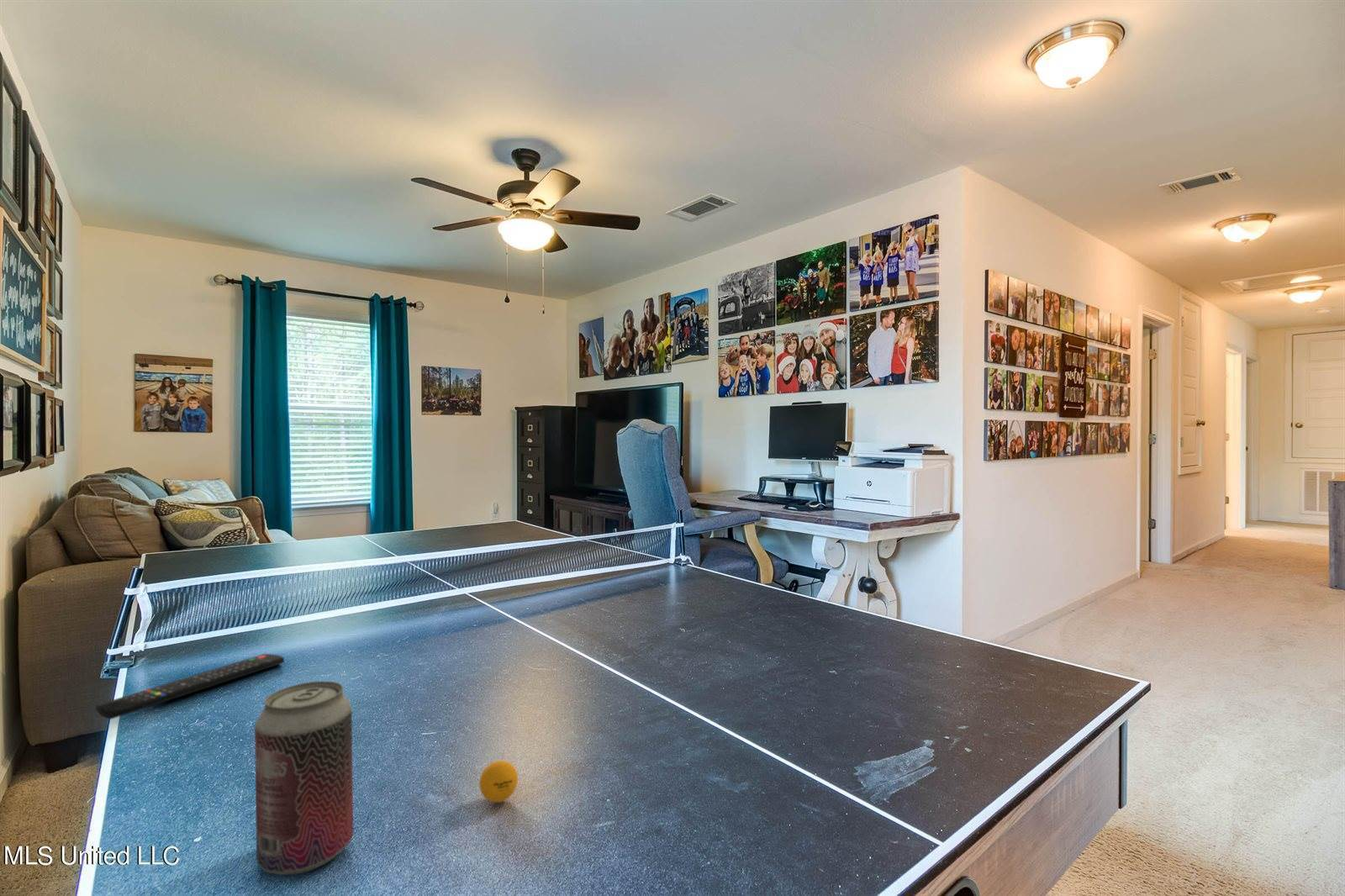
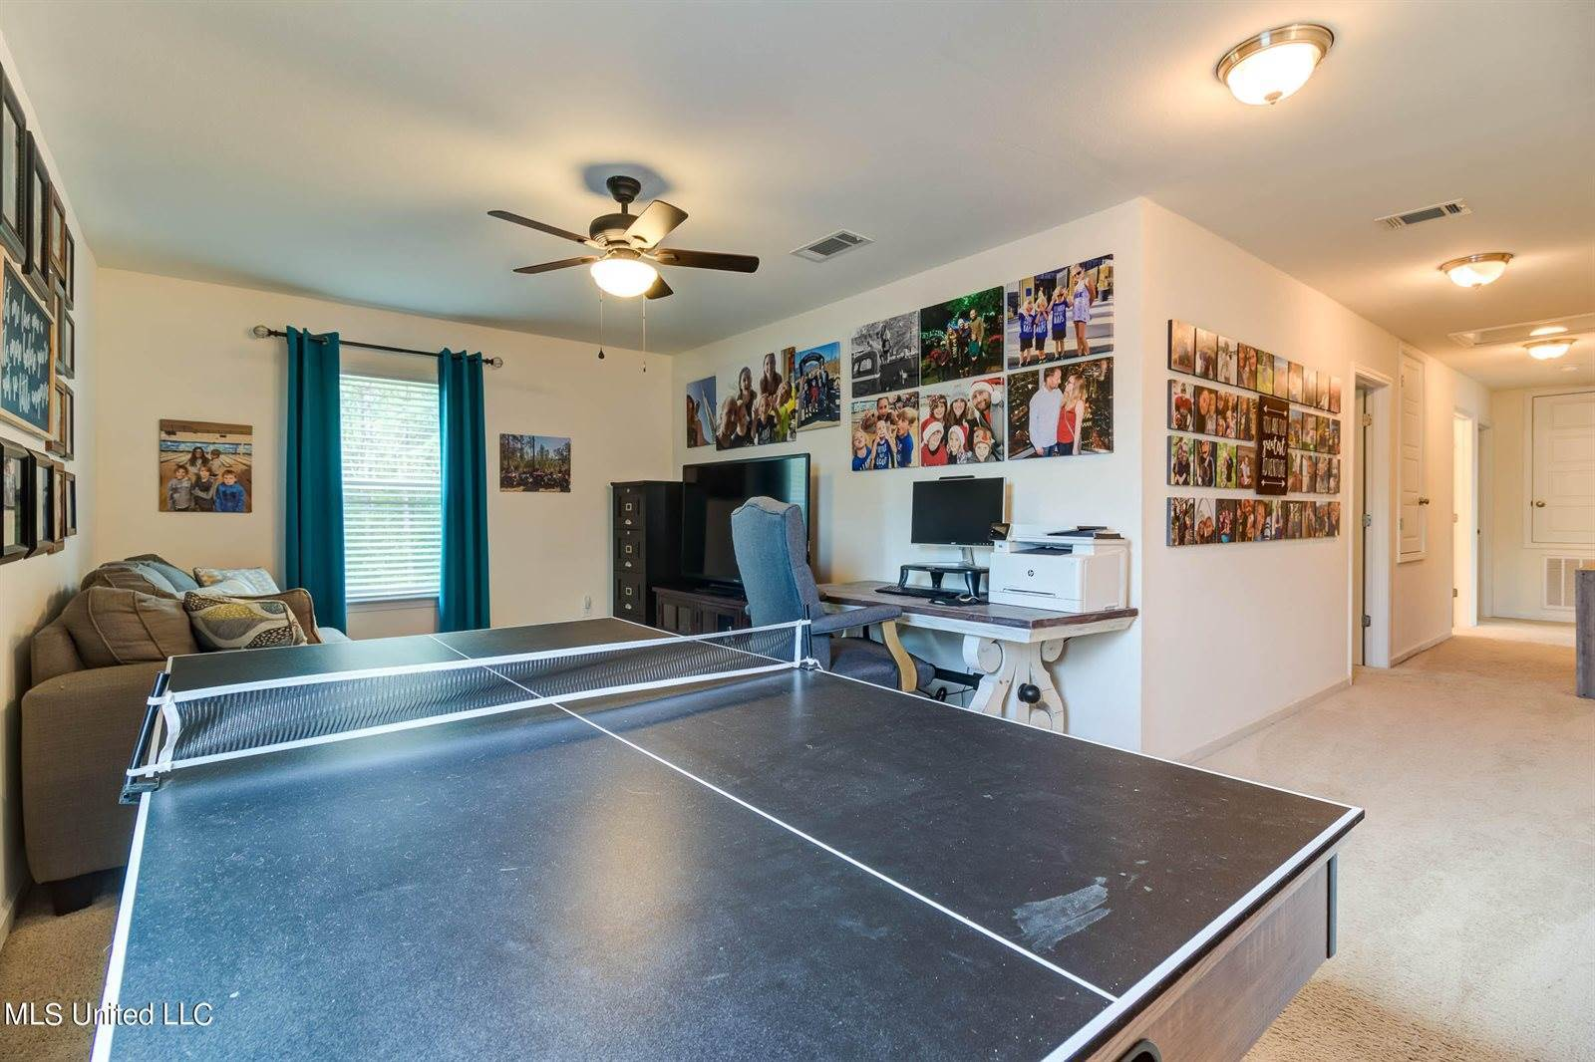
- remote control [95,653,285,720]
- ping-pong ball [478,760,519,804]
- beverage can [254,680,355,876]
